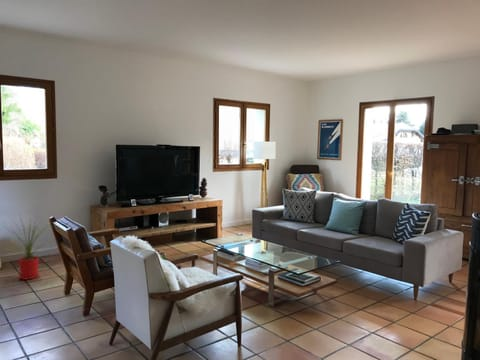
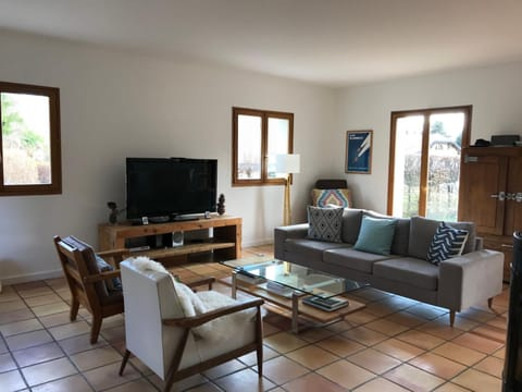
- house plant [0,211,54,281]
